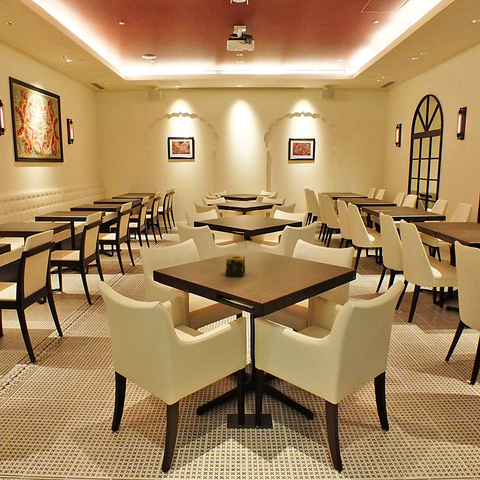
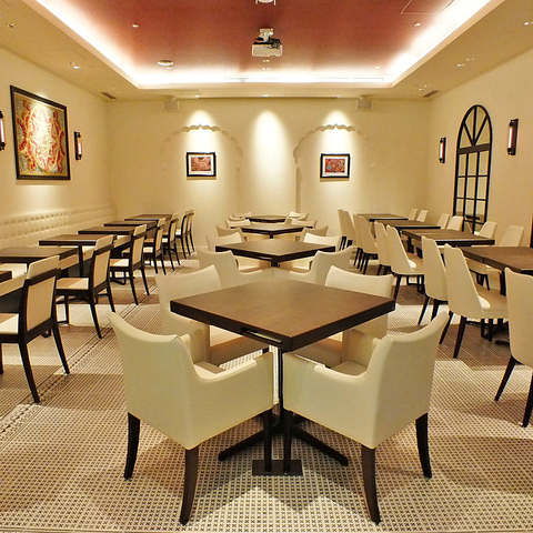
- candle [225,254,246,277]
